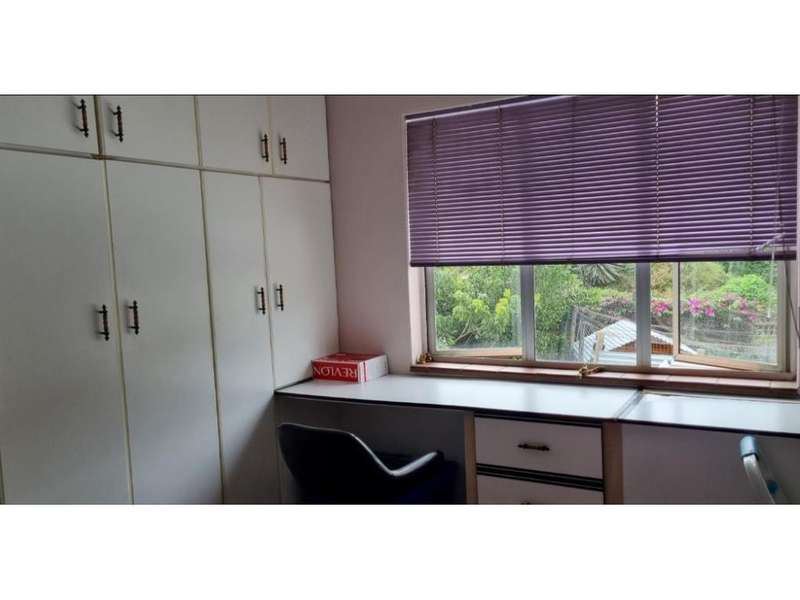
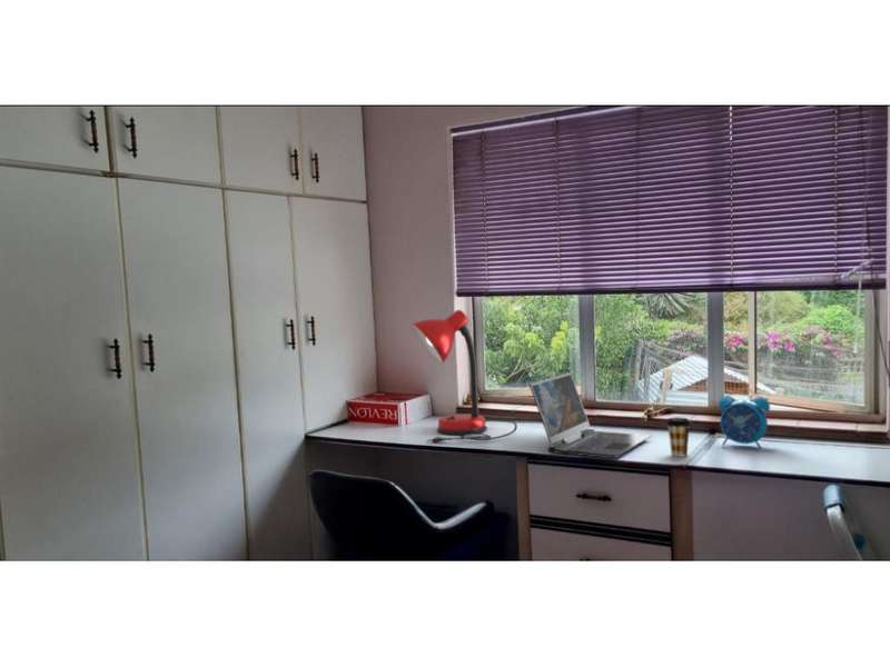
+ desk lamp [411,309,518,444]
+ coffee cup [665,416,692,458]
+ laptop [528,371,652,459]
+ alarm clock [718,387,771,450]
